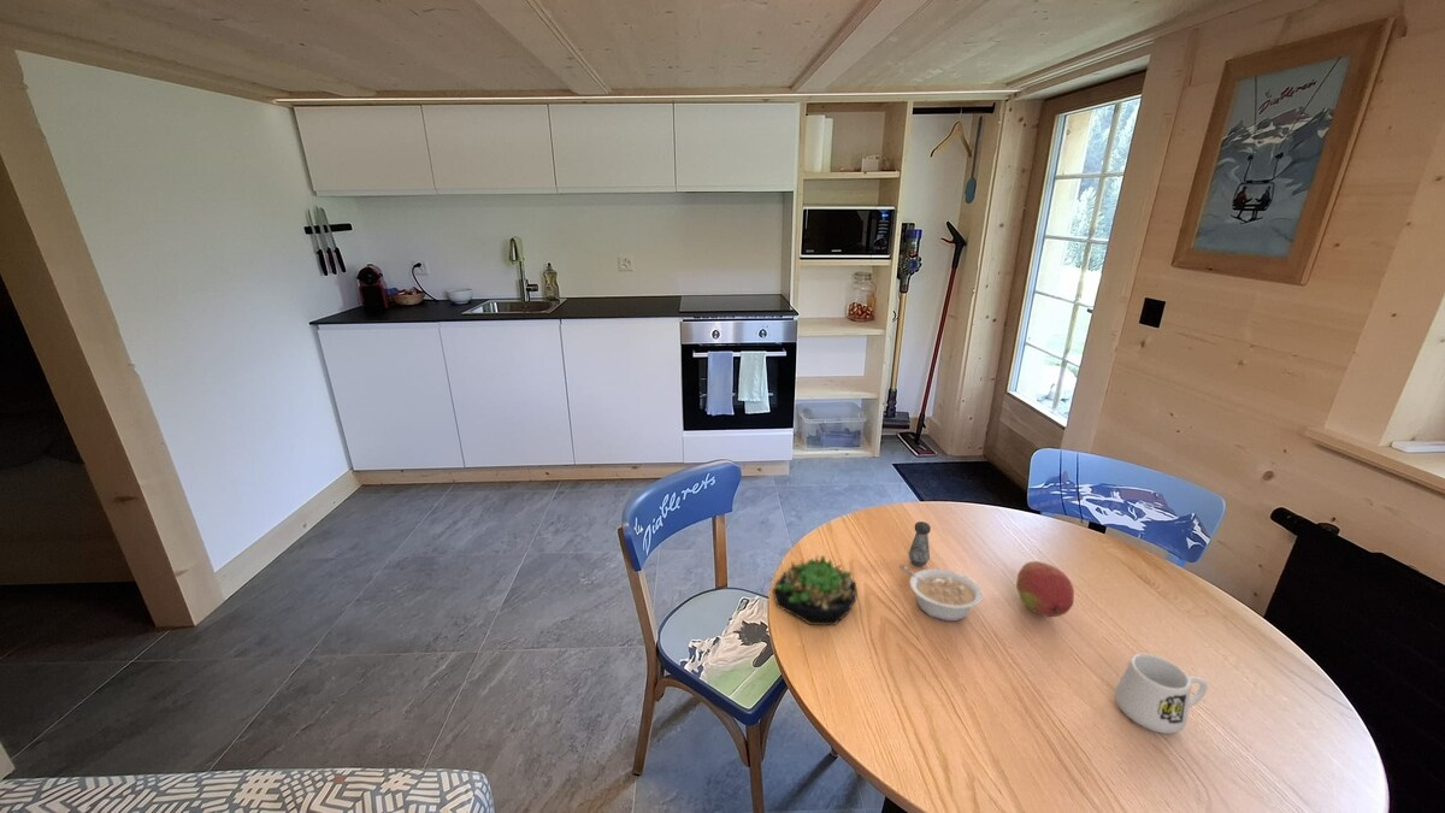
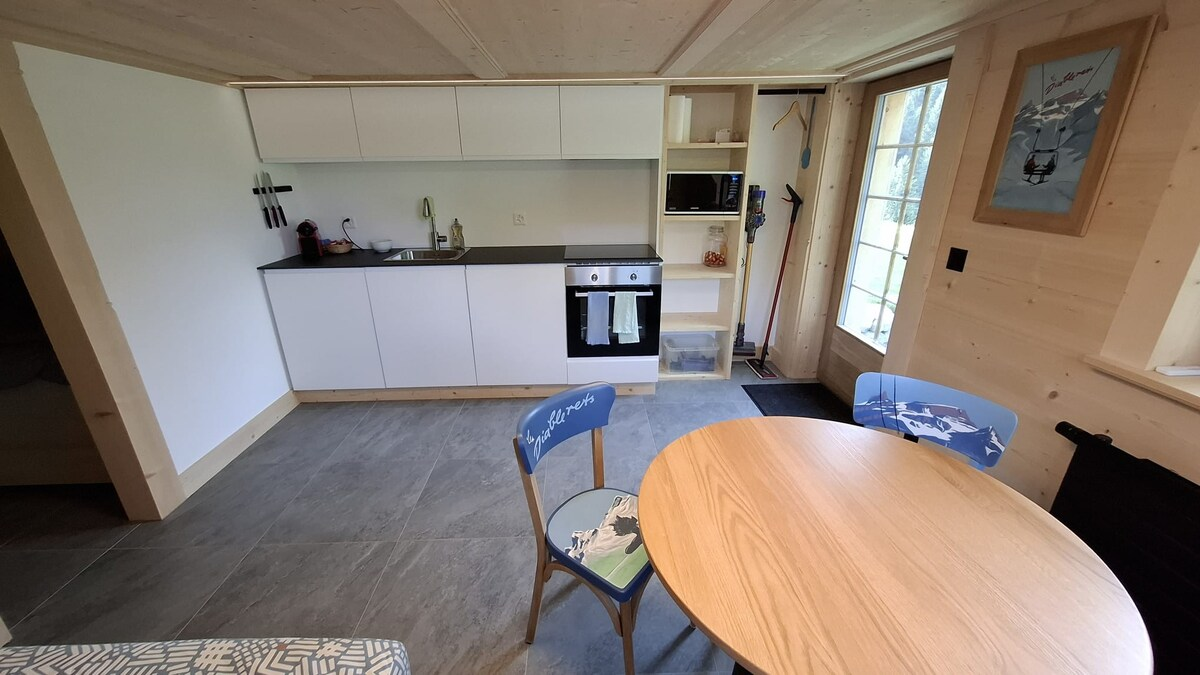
- legume [898,564,984,623]
- succulent plant [772,554,859,626]
- mug [1114,653,1209,735]
- fruit [1015,560,1075,618]
- salt shaker [908,520,932,567]
